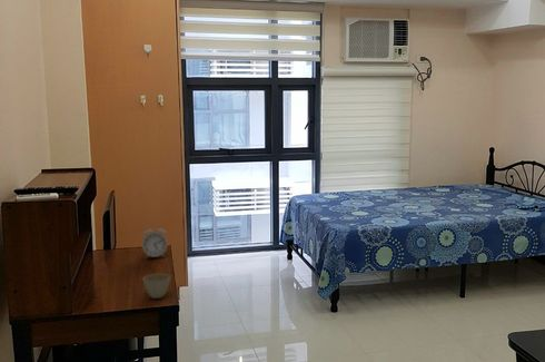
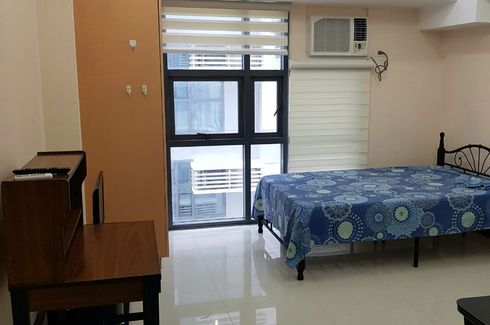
- alarm clock [141,223,169,260]
- flower pot [141,273,171,300]
